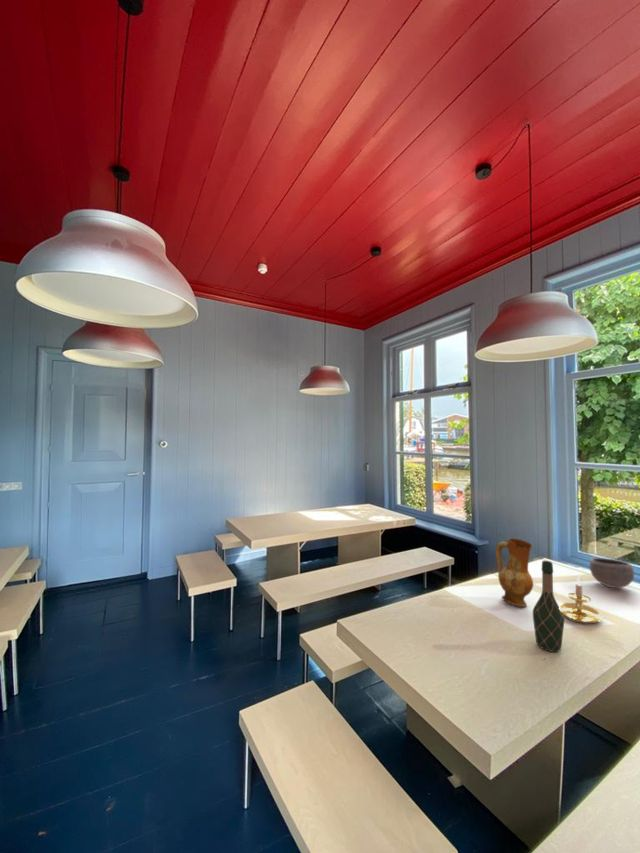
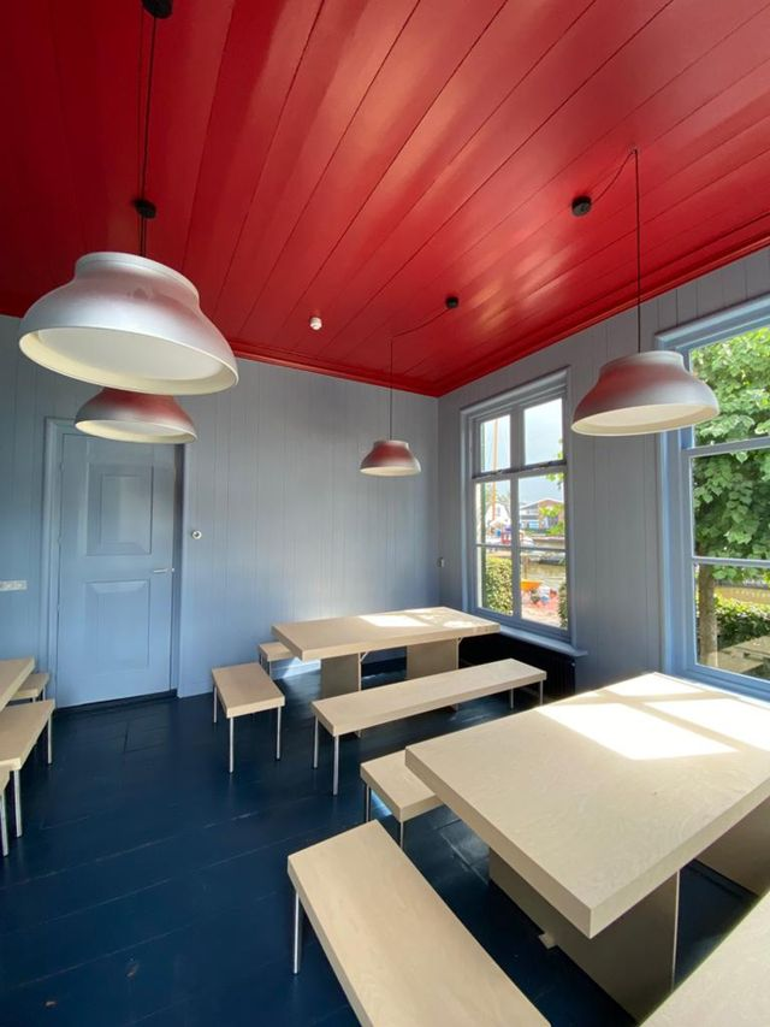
- wine bottle [532,560,565,653]
- candle holder [559,573,602,625]
- bowl [589,557,635,589]
- ceramic jug [495,537,534,608]
